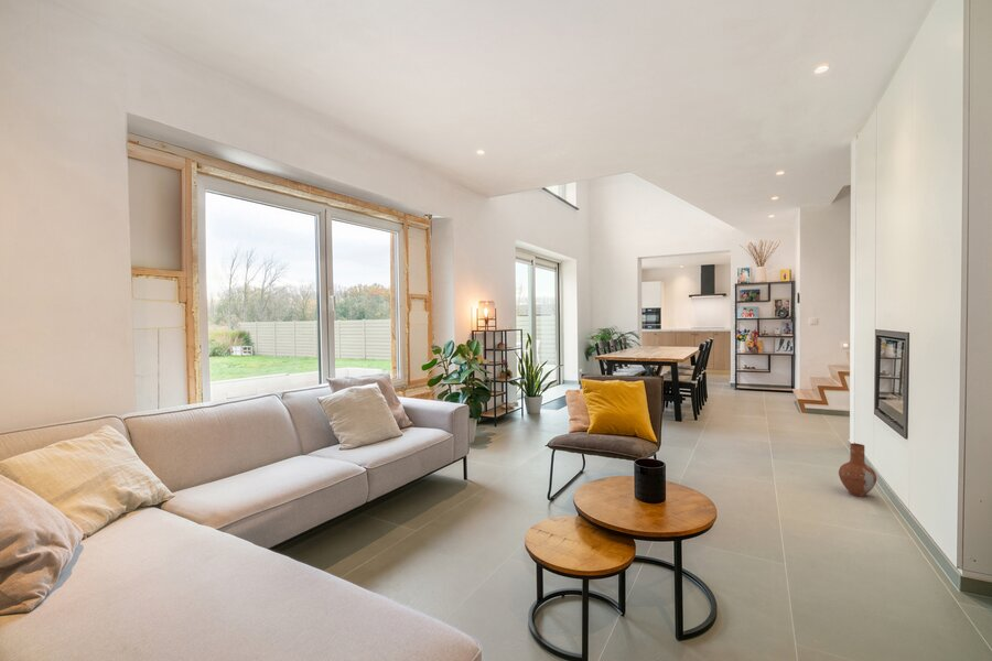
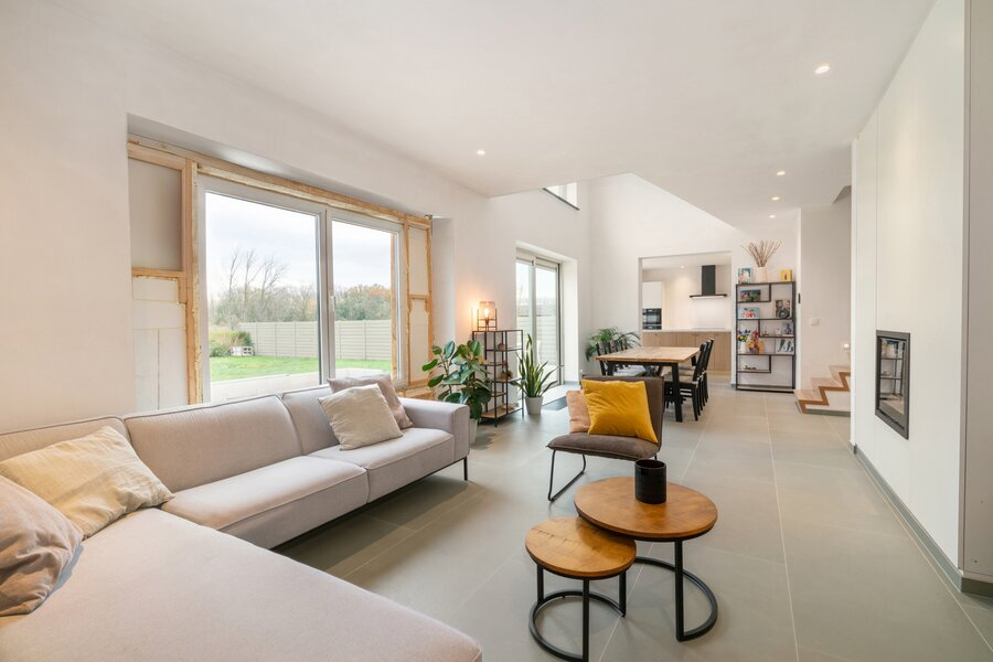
- vase [838,442,877,498]
